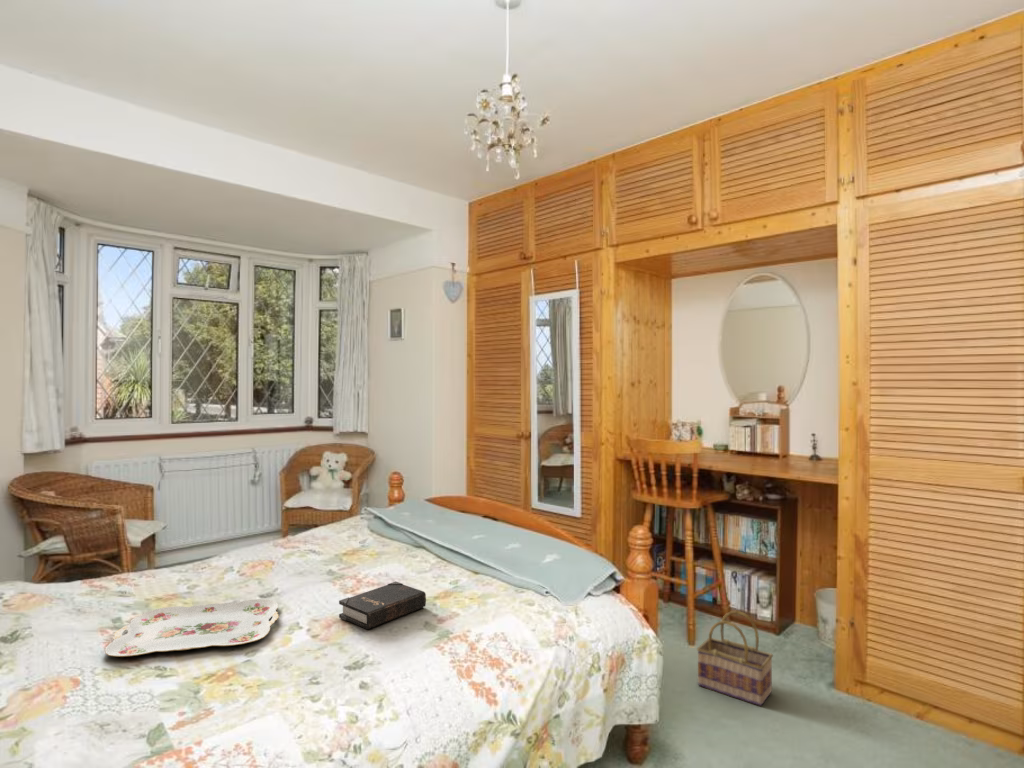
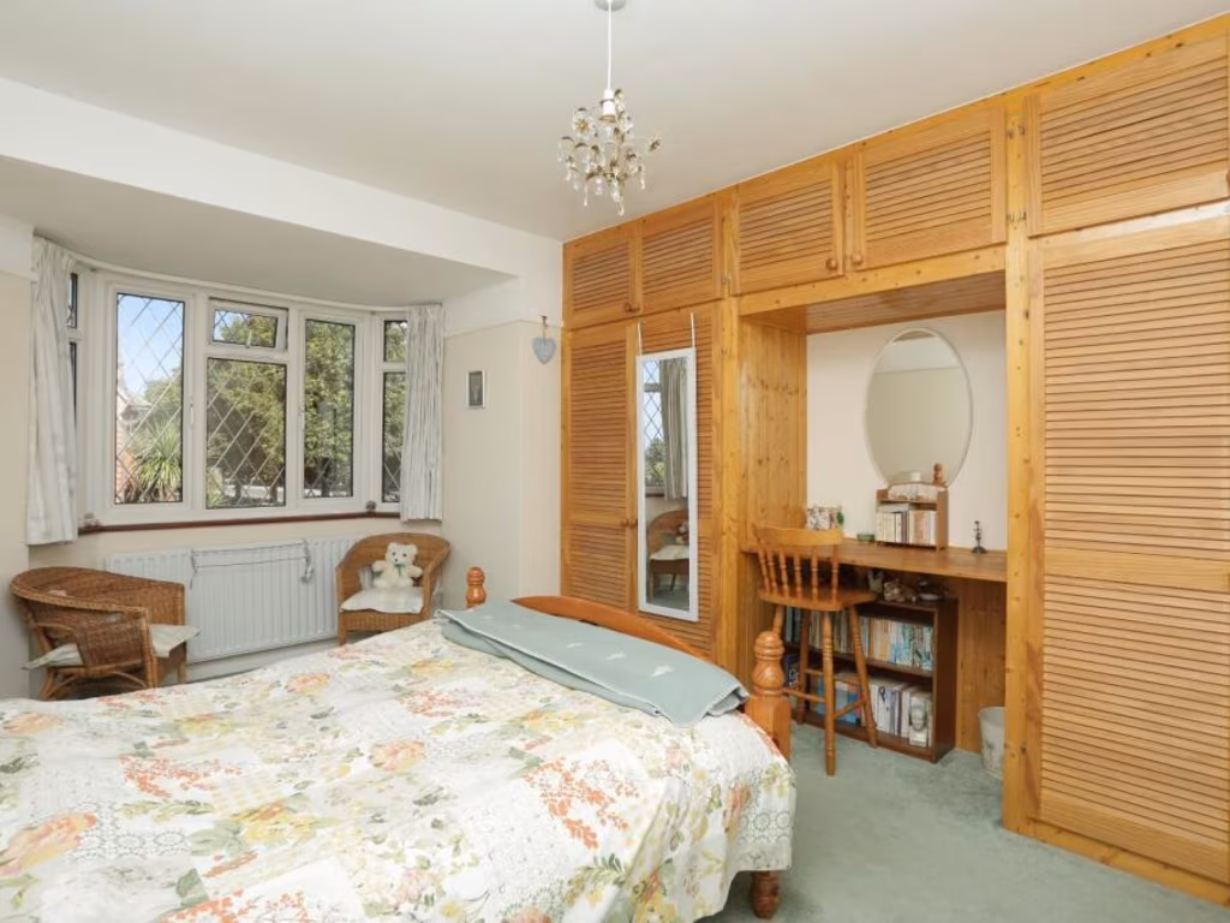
- hardback book [338,580,427,630]
- basket [696,609,774,707]
- serving tray [104,598,280,658]
